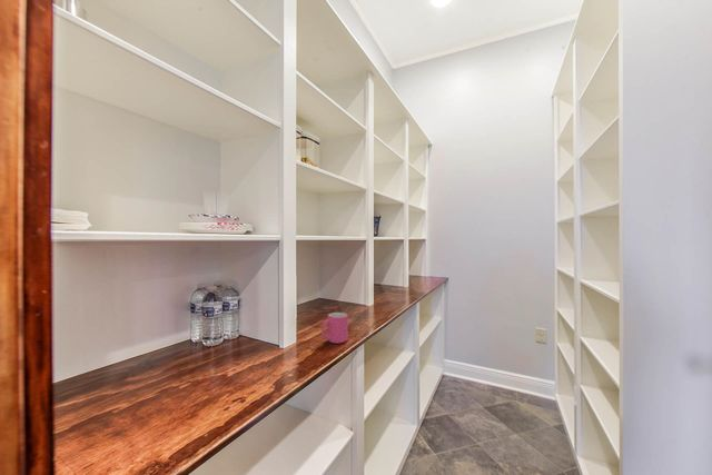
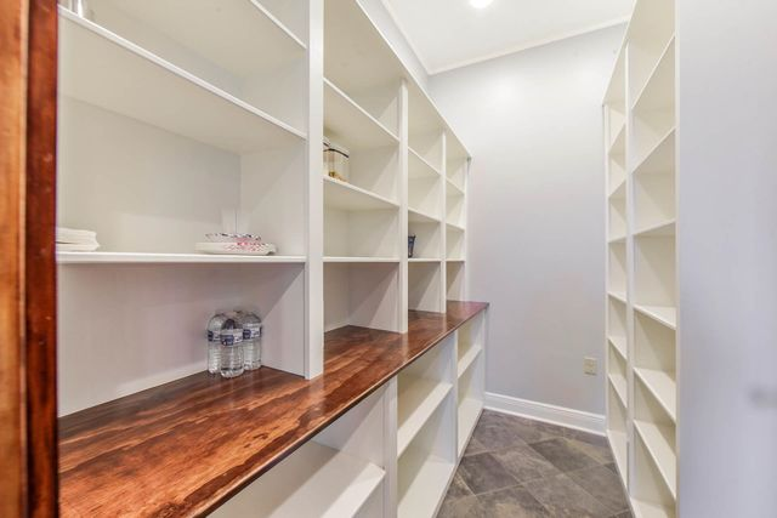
- mug [320,311,349,345]
